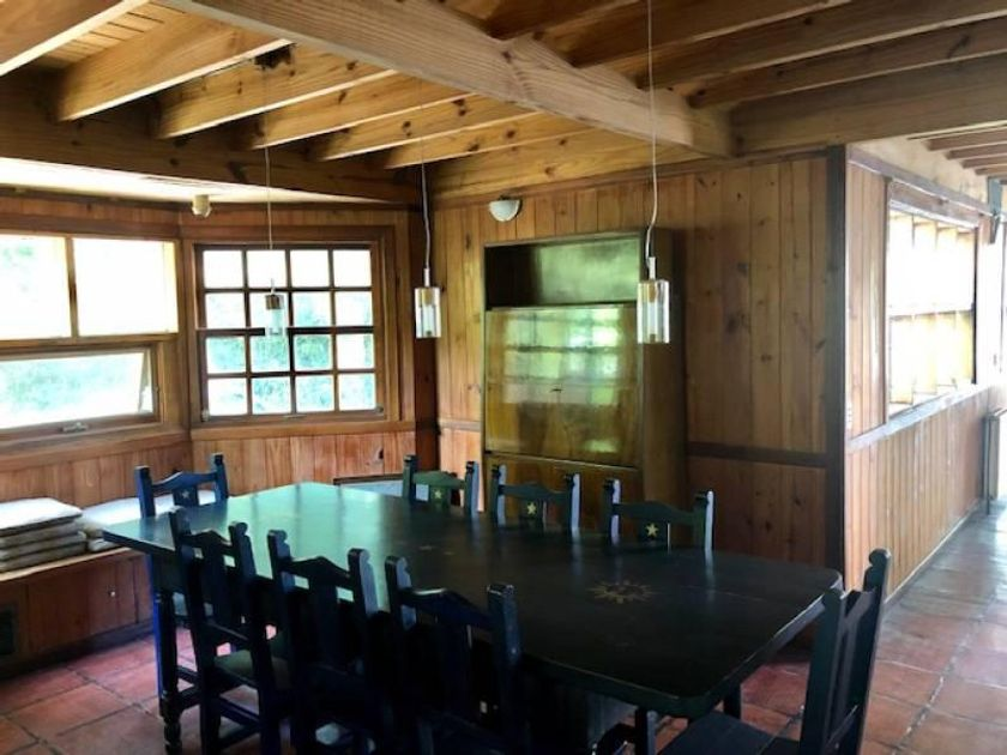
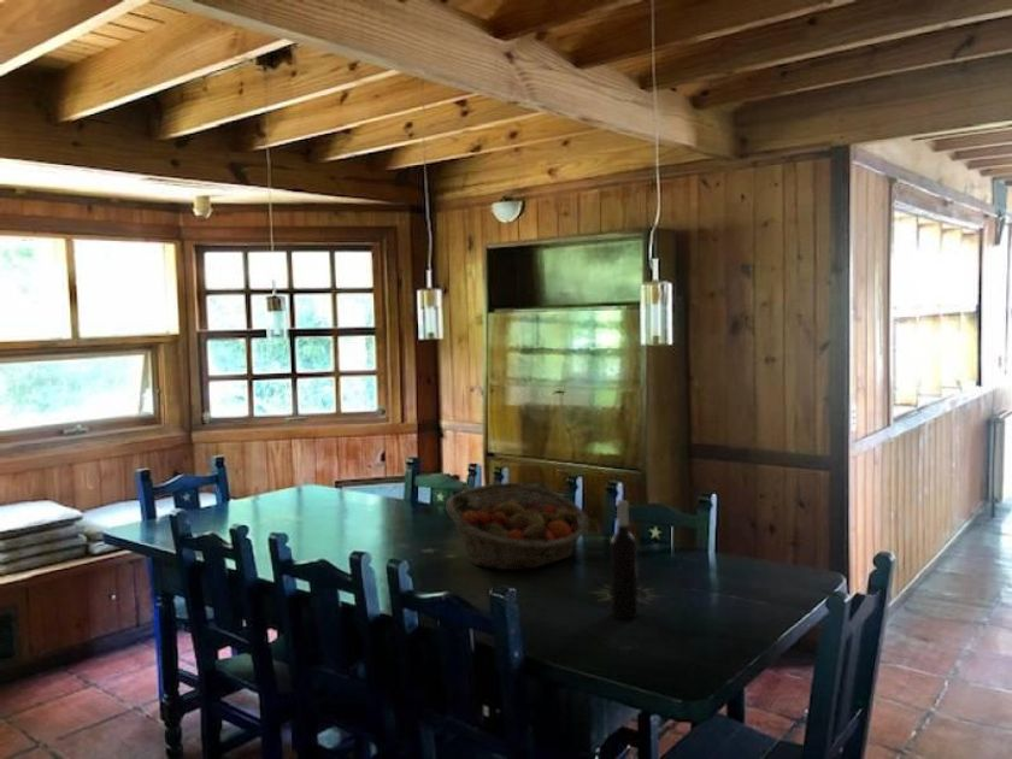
+ wine bottle [608,499,640,620]
+ fruit basket [445,482,589,571]
